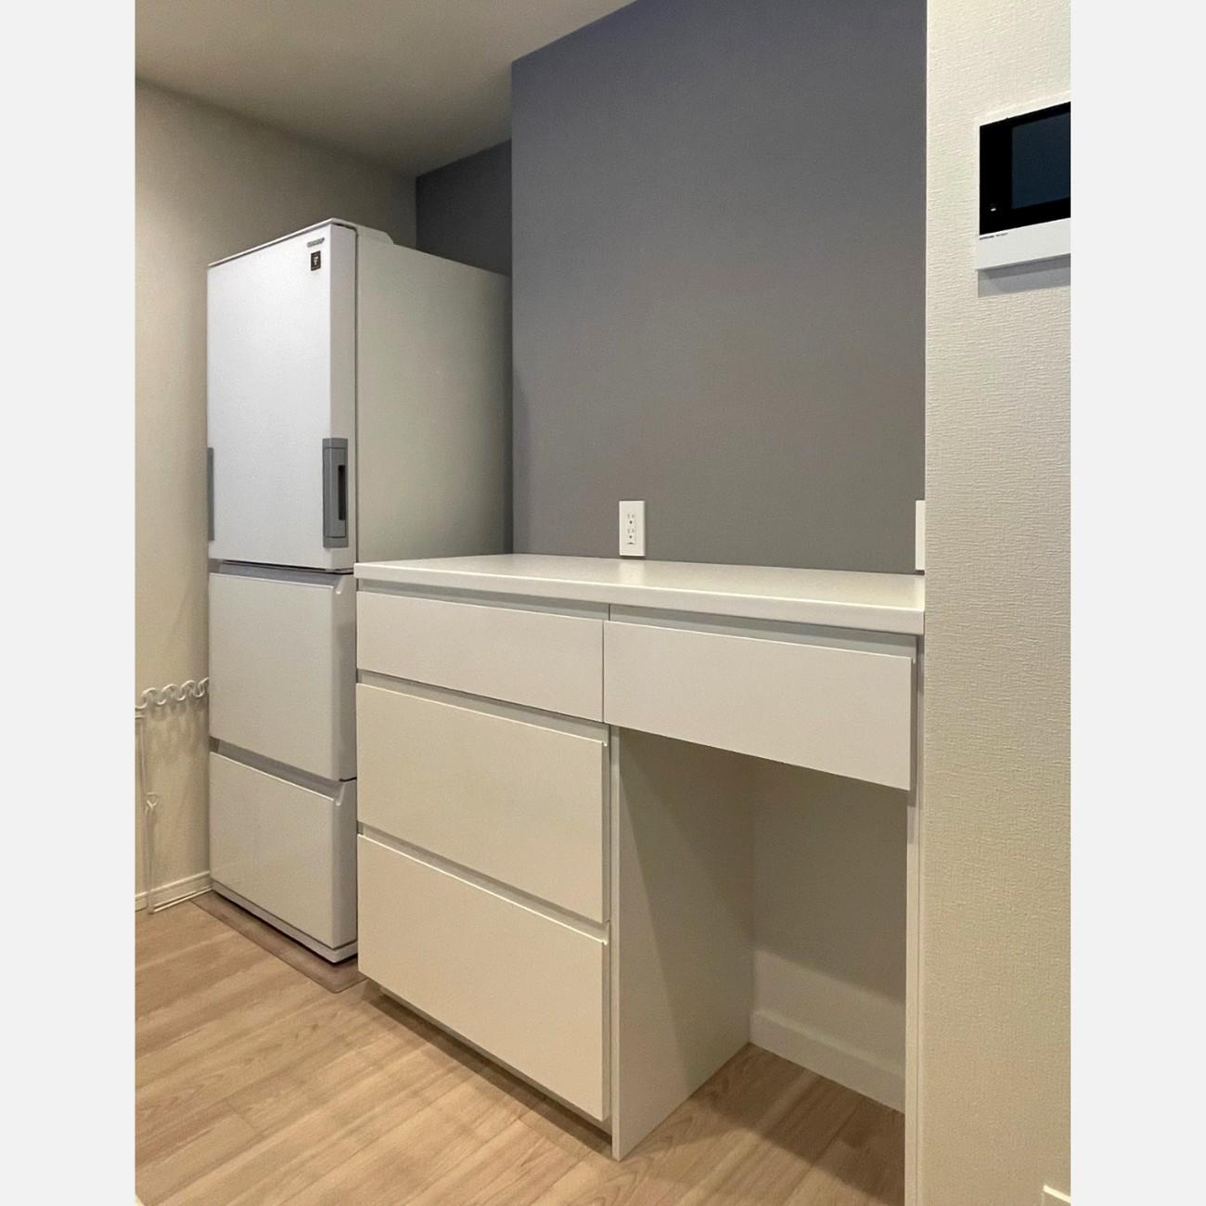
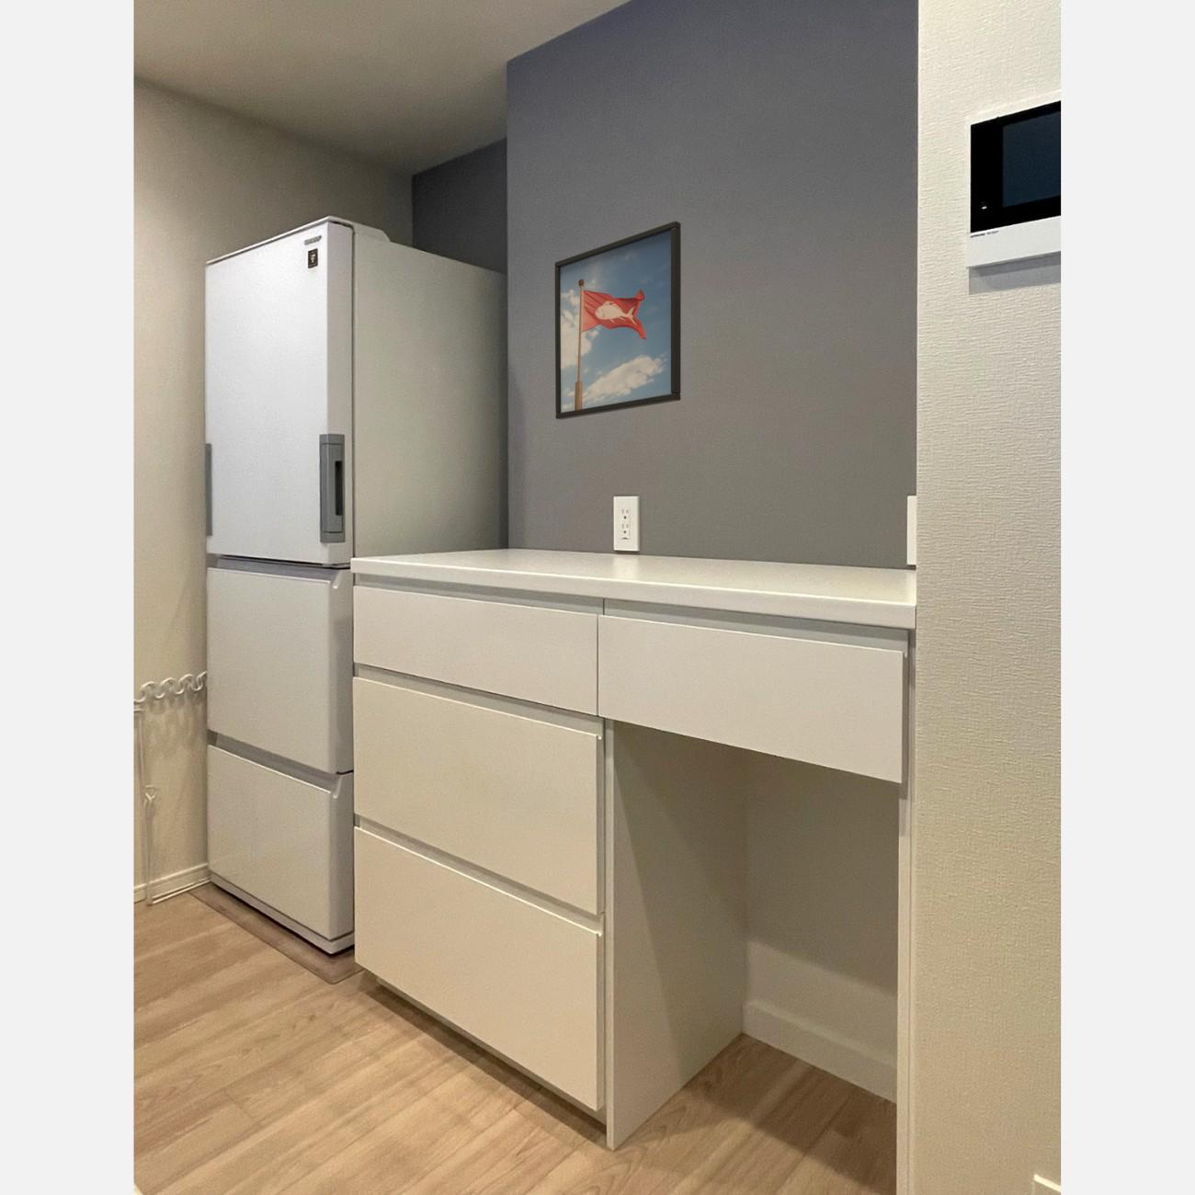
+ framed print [554,220,682,421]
